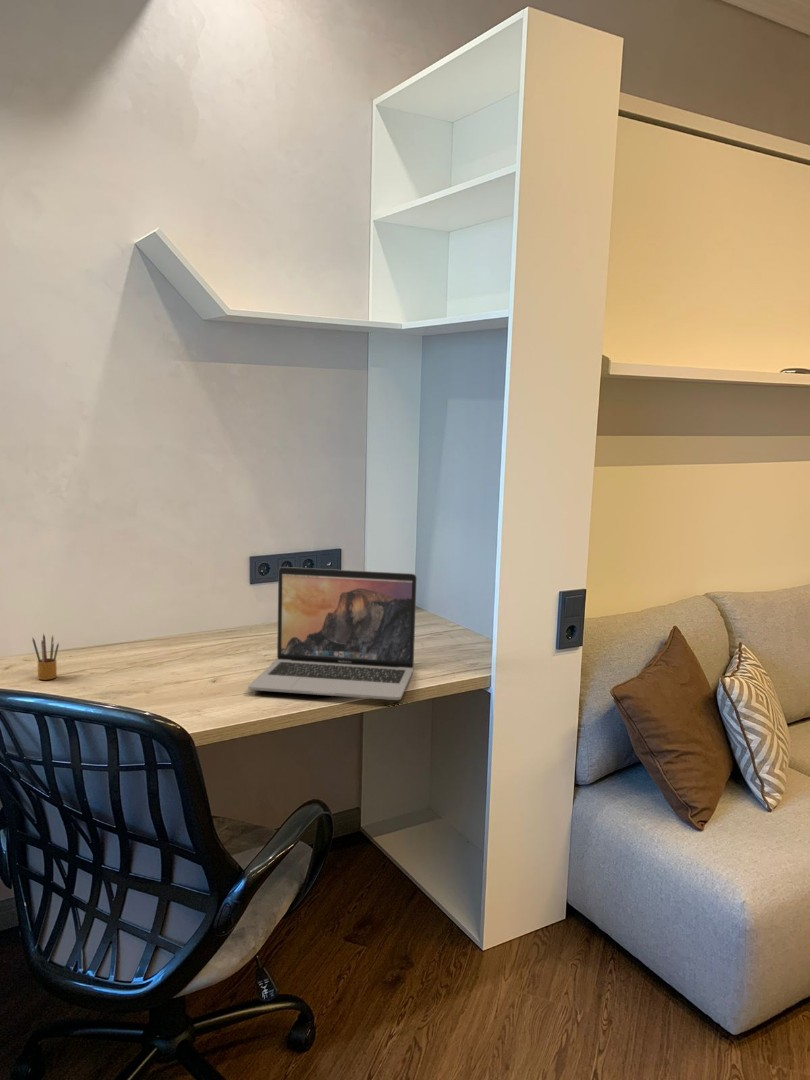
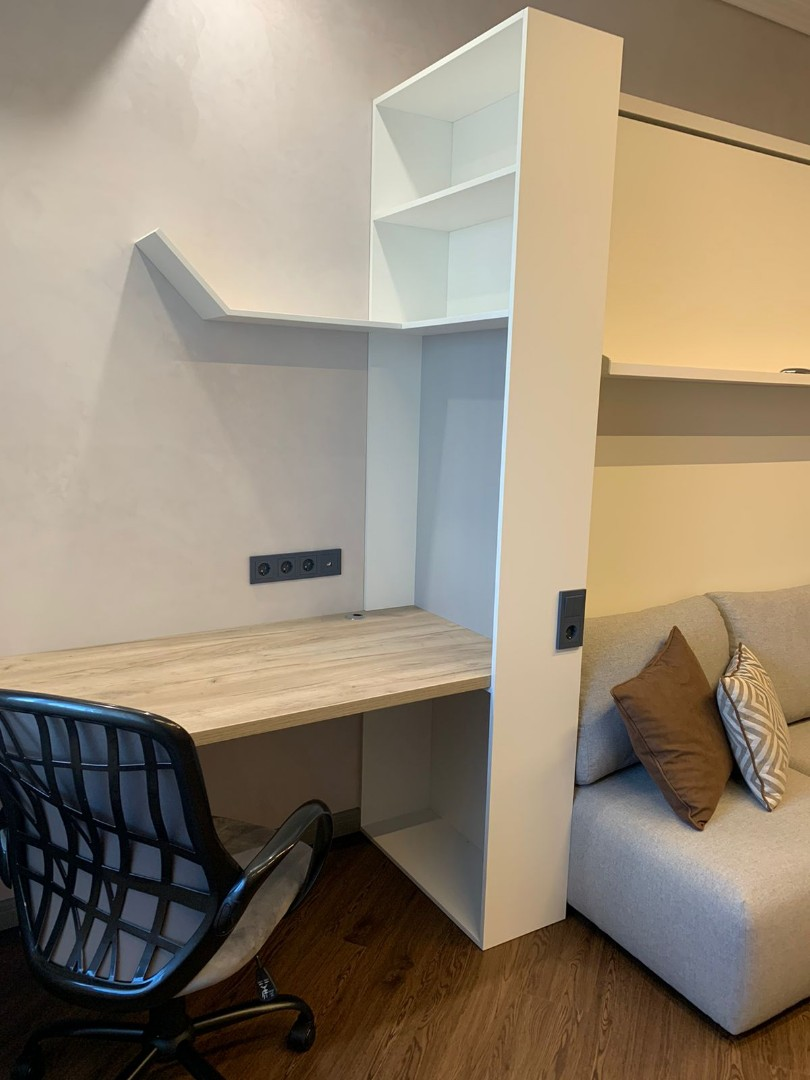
- laptop [247,566,418,701]
- pencil box [31,633,60,681]
